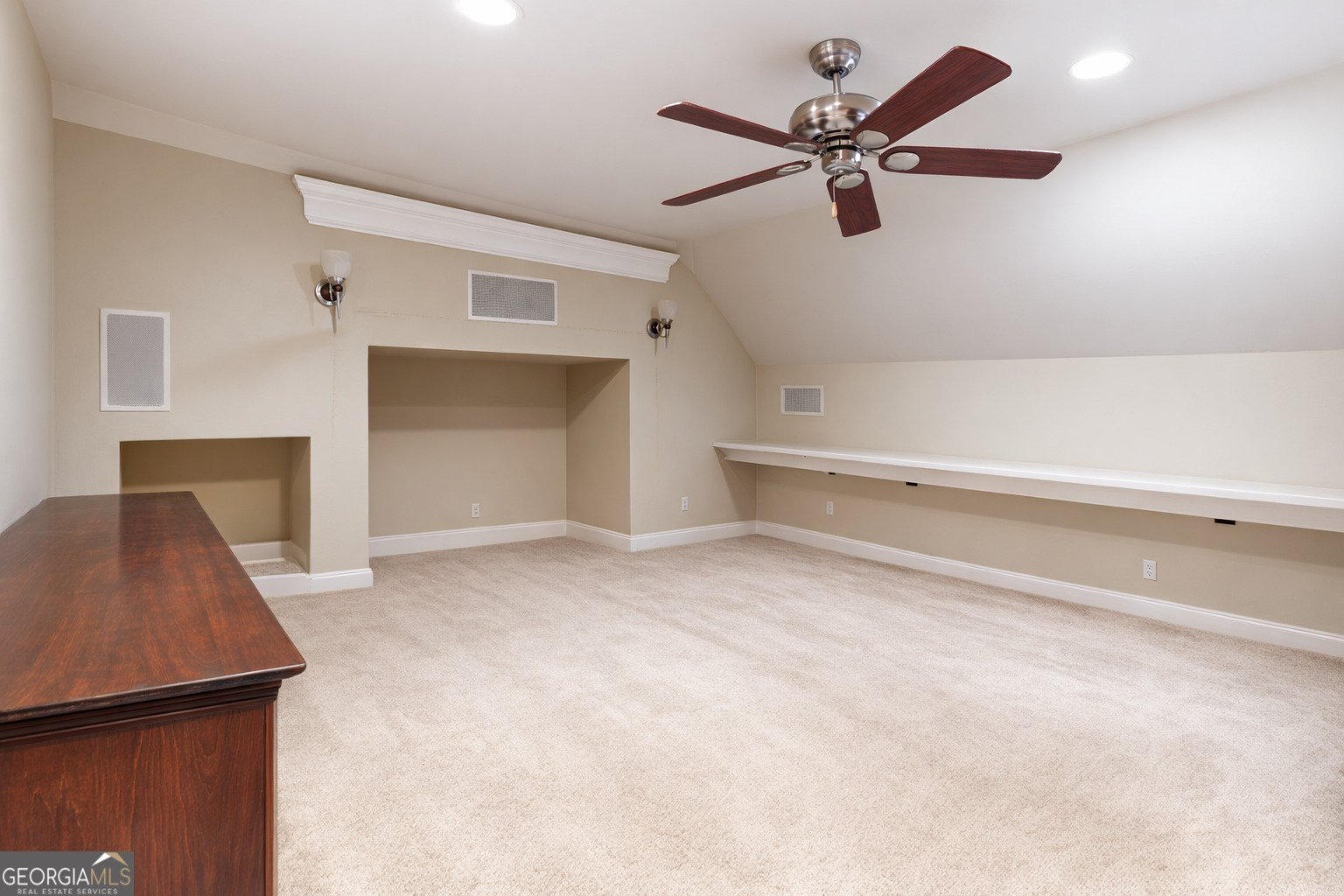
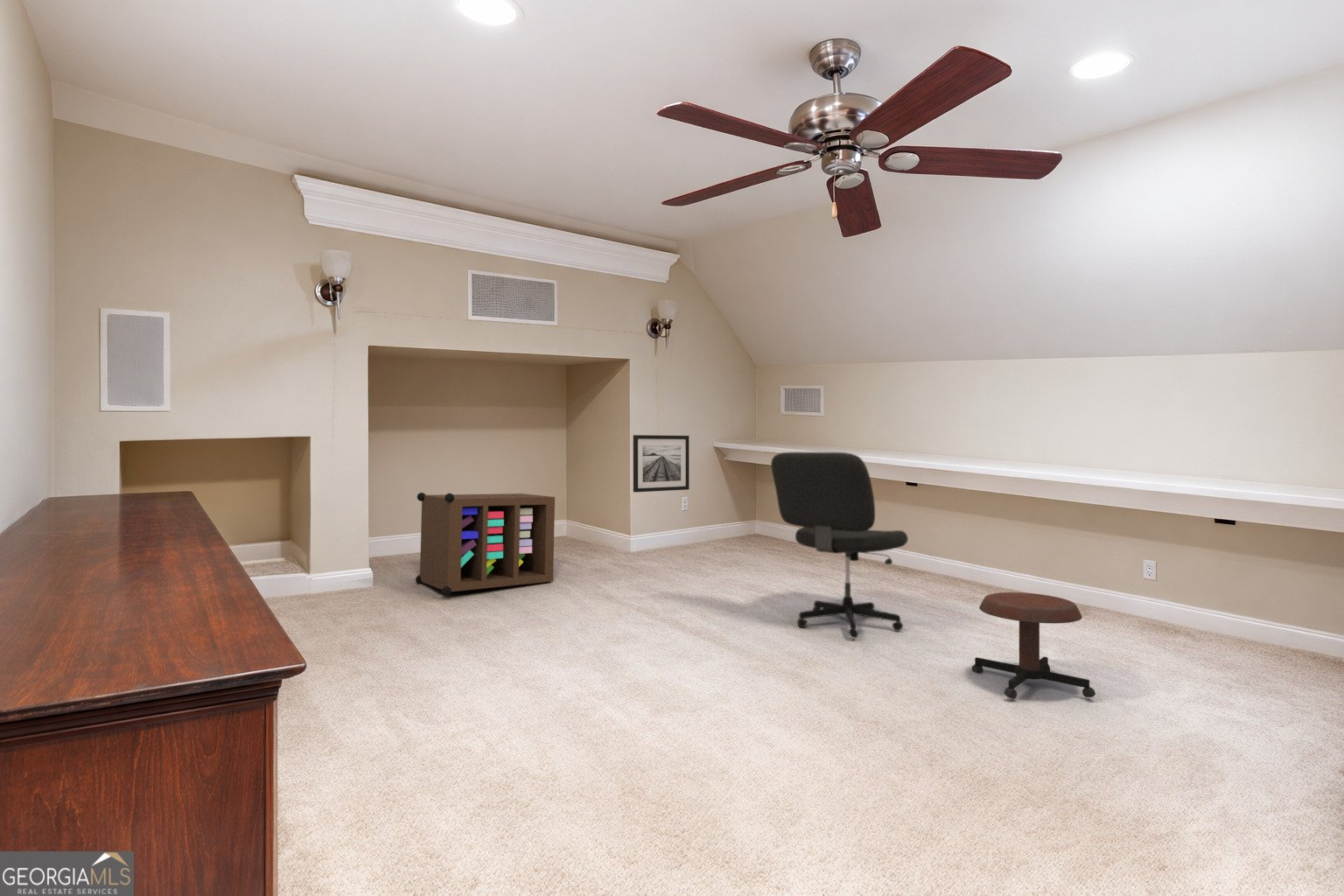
+ wall art [633,434,690,493]
+ stool [971,591,1096,700]
+ office chair [770,451,909,639]
+ storage cabinet [415,492,556,597]
